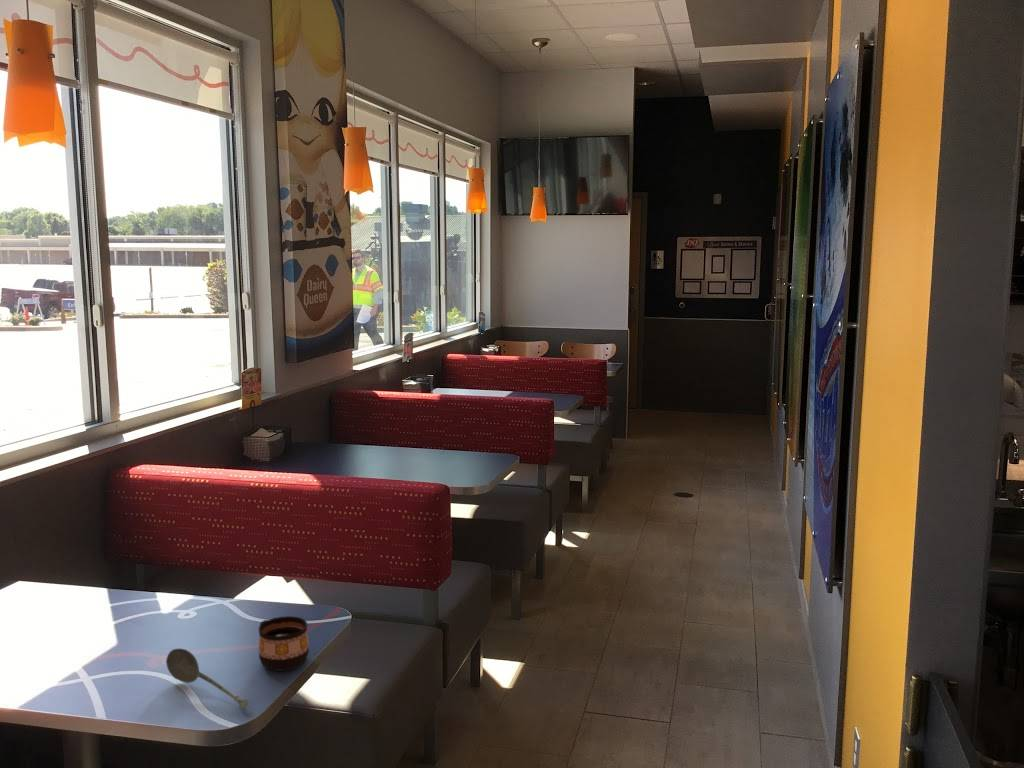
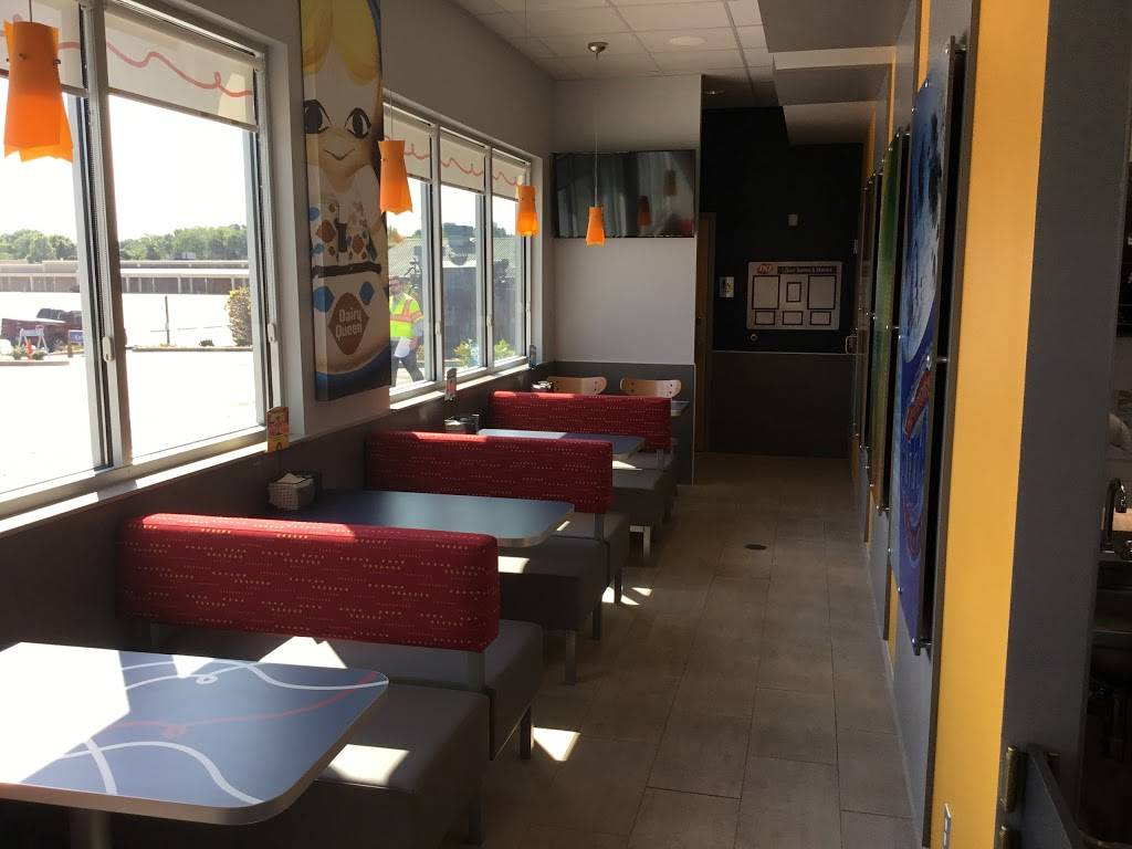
- cup [258,615,310,672]
- soupspoon [165,648,249,710]
